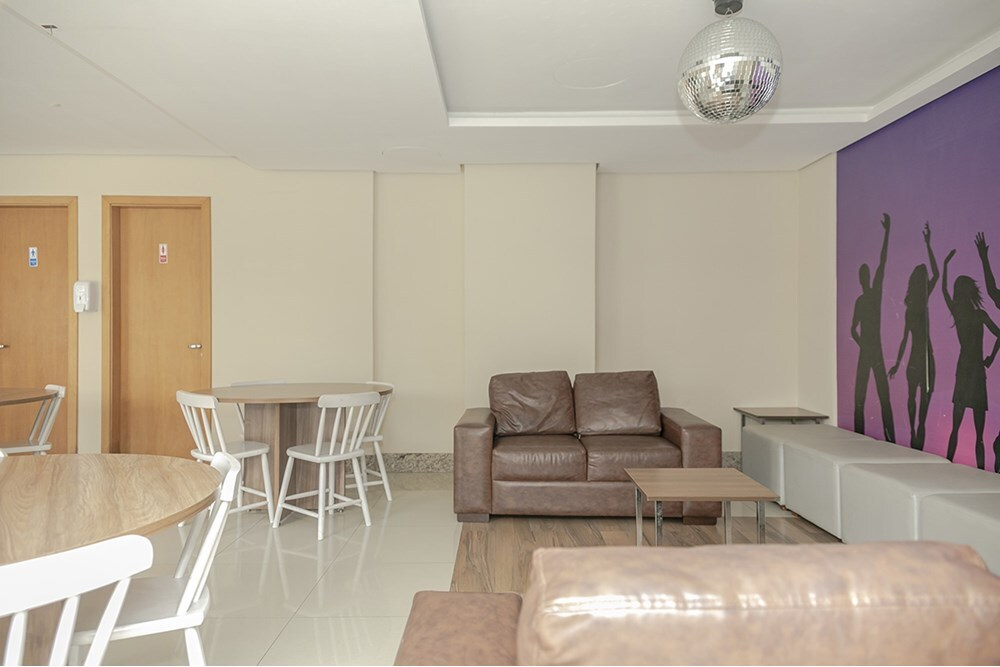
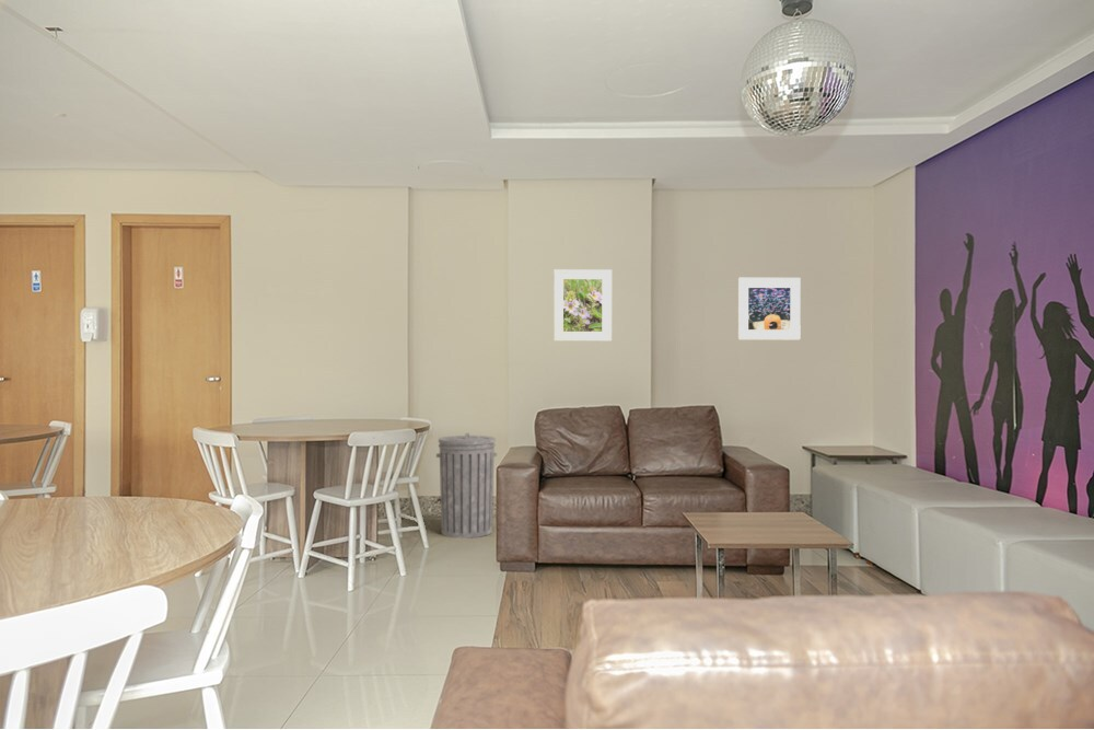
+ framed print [737,277,802,340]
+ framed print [552,268,613,343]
+ trash can [435,432,498,540]
